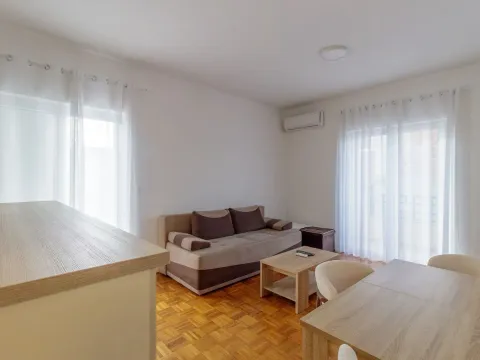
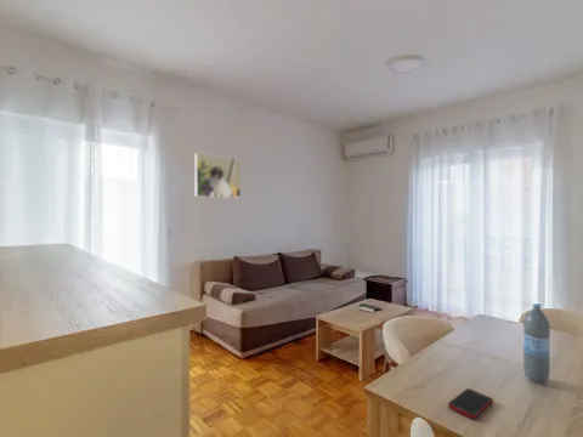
+ water bottle [522,301,551,384]
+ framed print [194,152,242,200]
+ cell phone [447,387,494,420]
